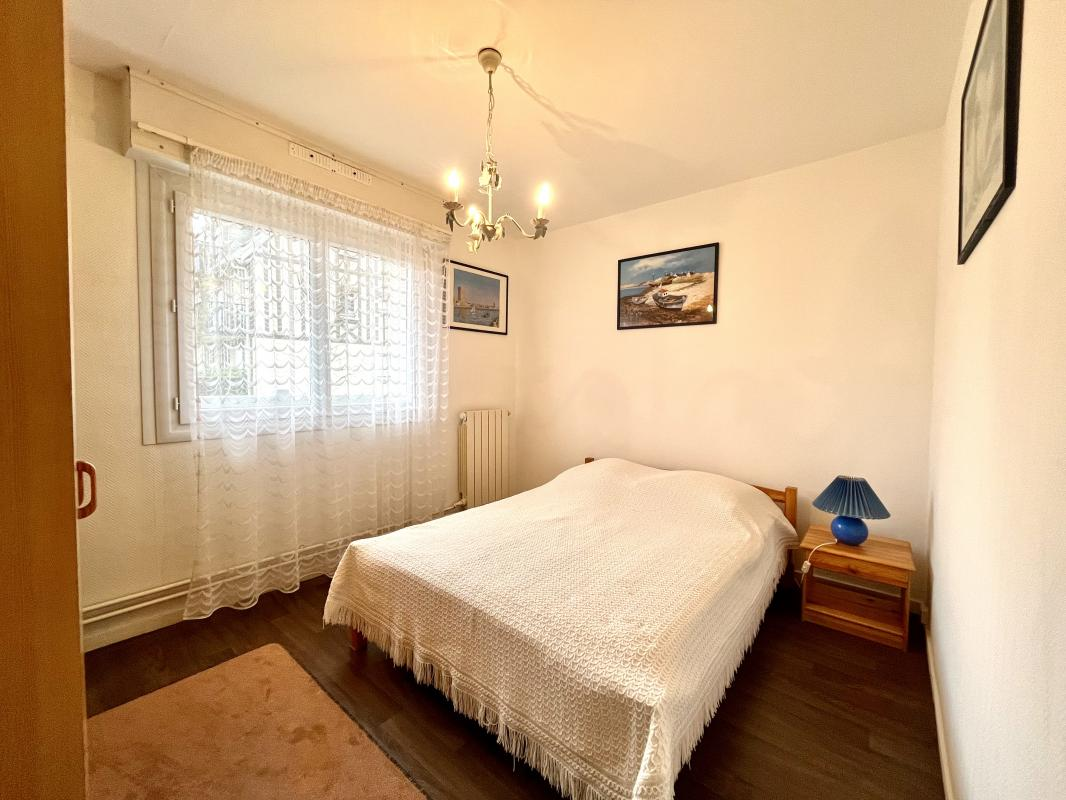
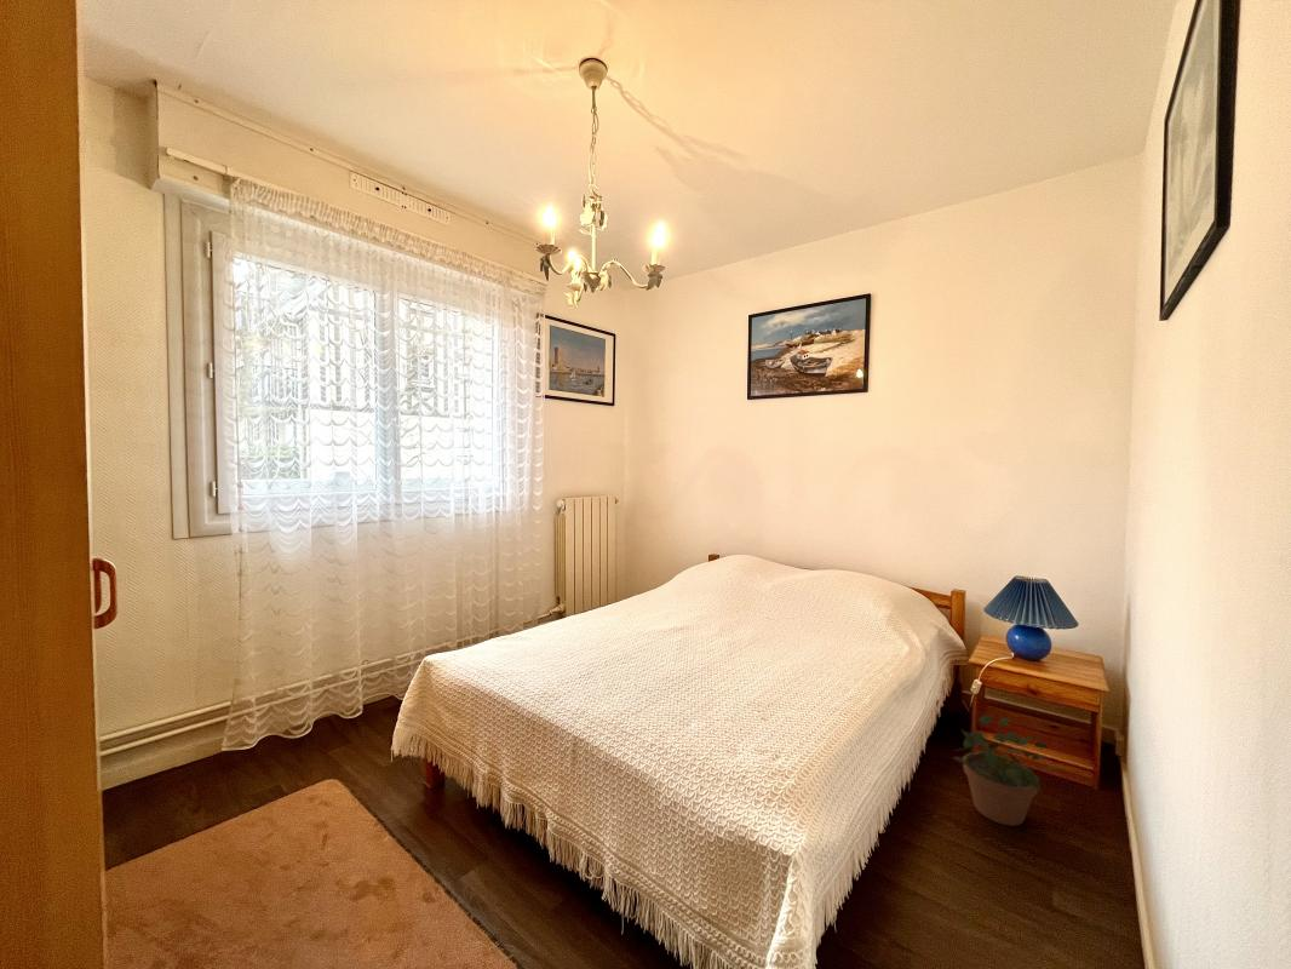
+ potted plant [951,715,1058,827]
